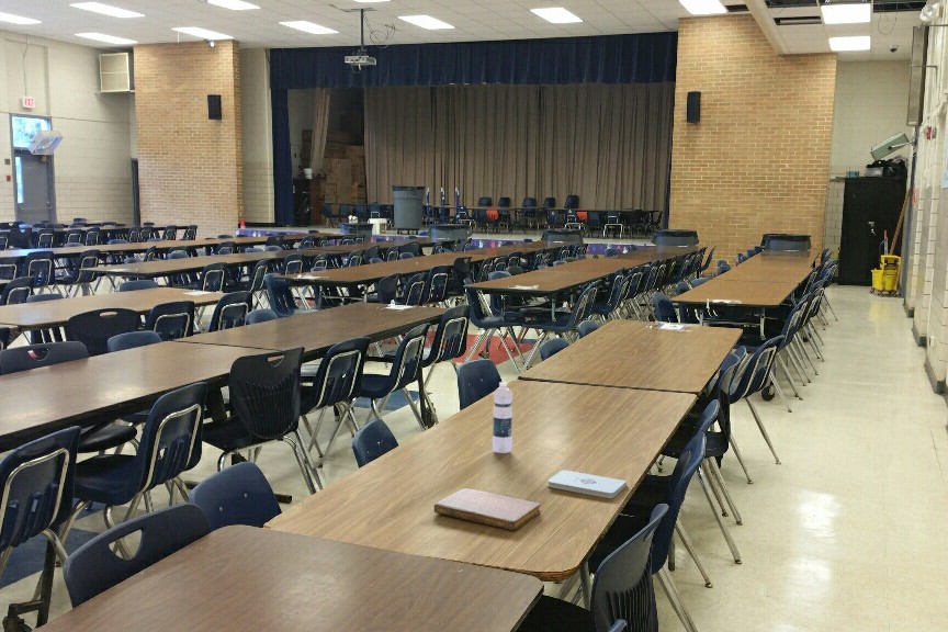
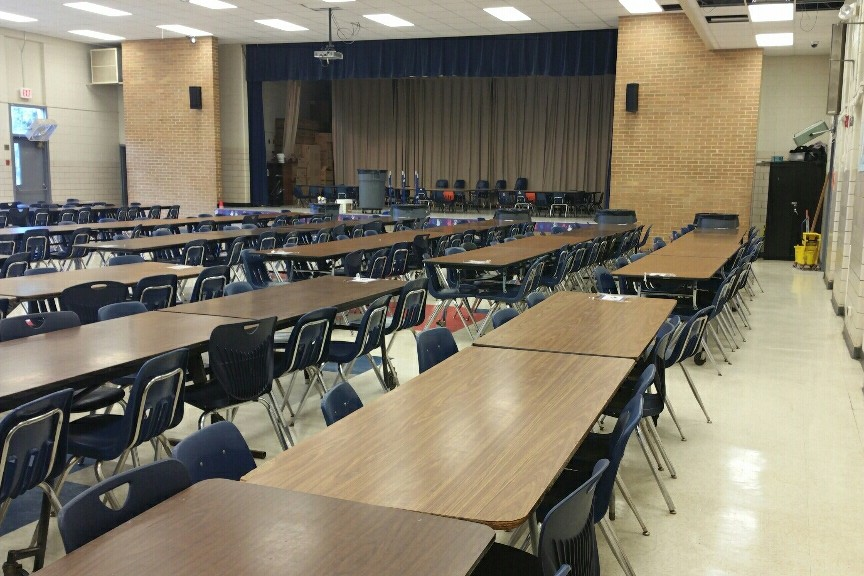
- water bottle [492,381,514,454]
- notebook [433,487,542,532]
- notepad [546,469,628,499]
